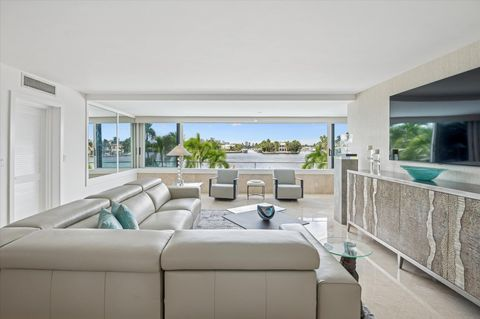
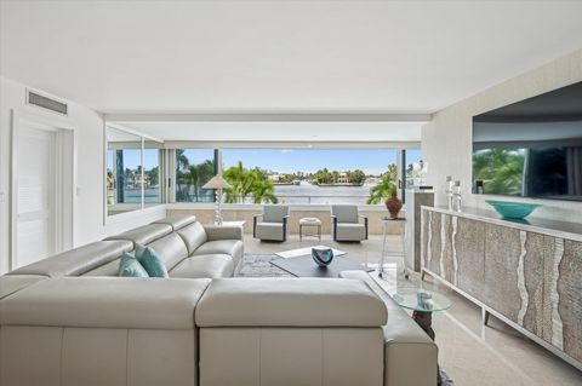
+ stool [377,218,410,281]
+ lidded ewer [384,186,407,220]
